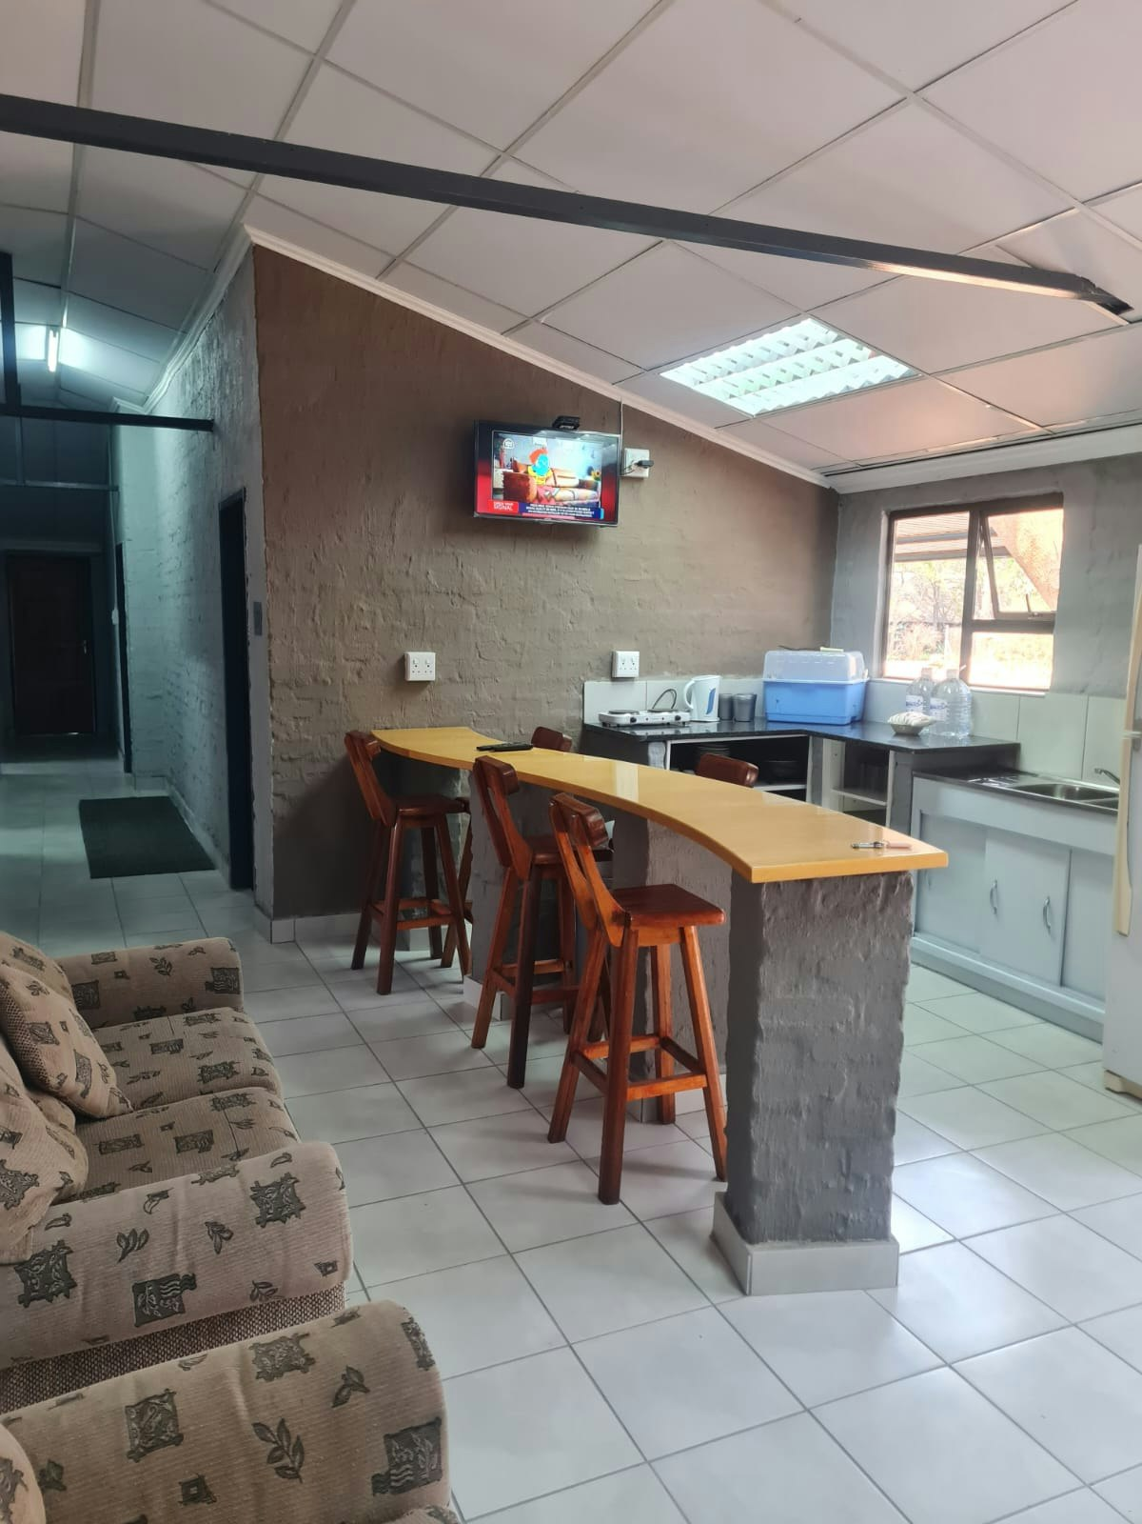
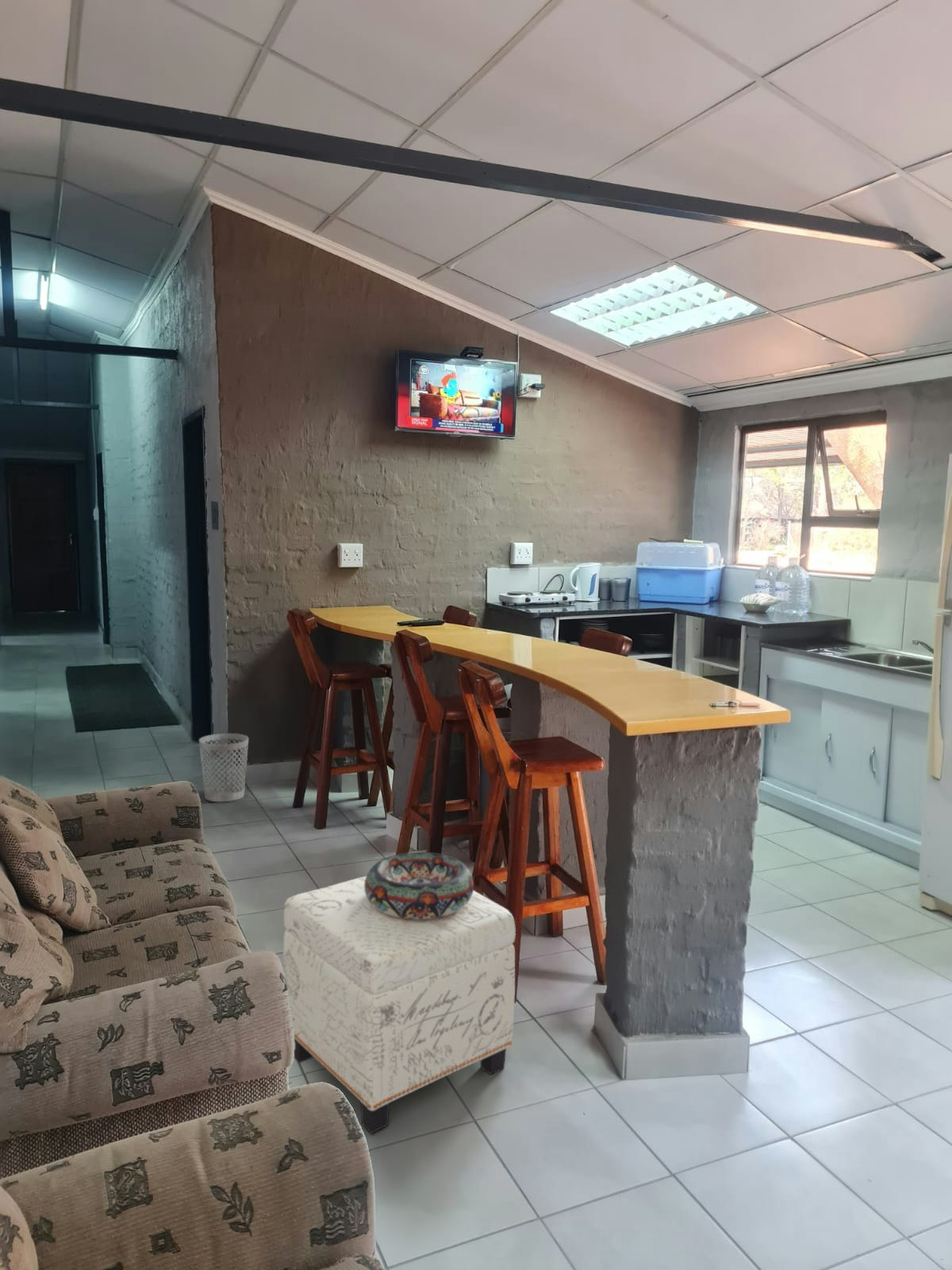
+ wastebasket [198,733,249,802]
+ decorative bowl [364,852,474,919]
+ ottoman [282,876,516,1134]
